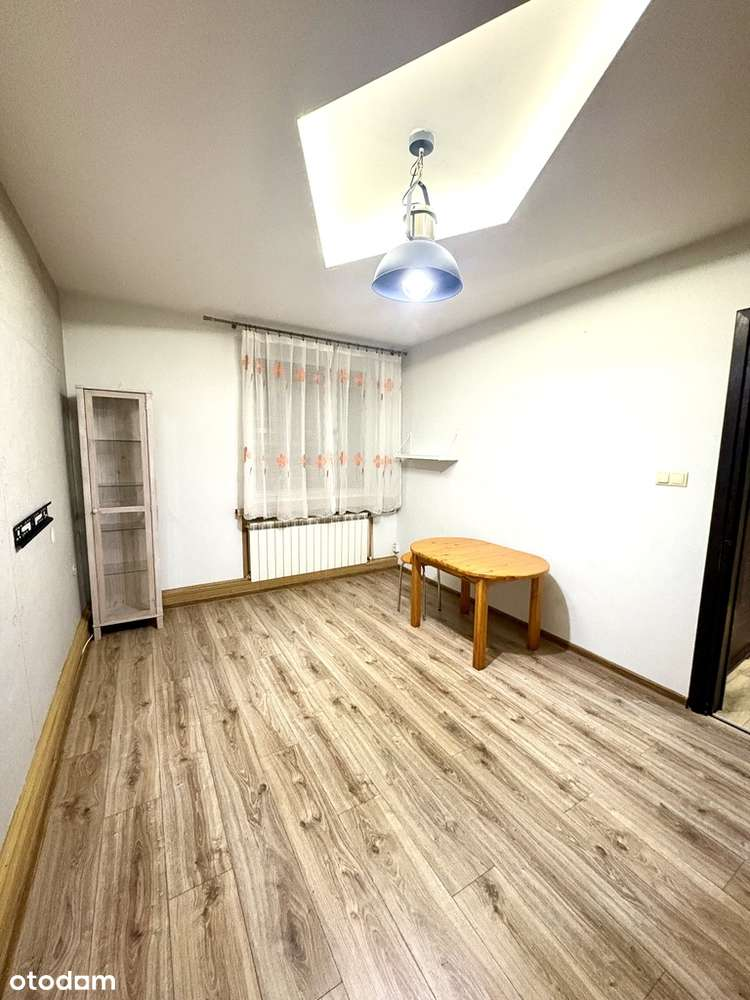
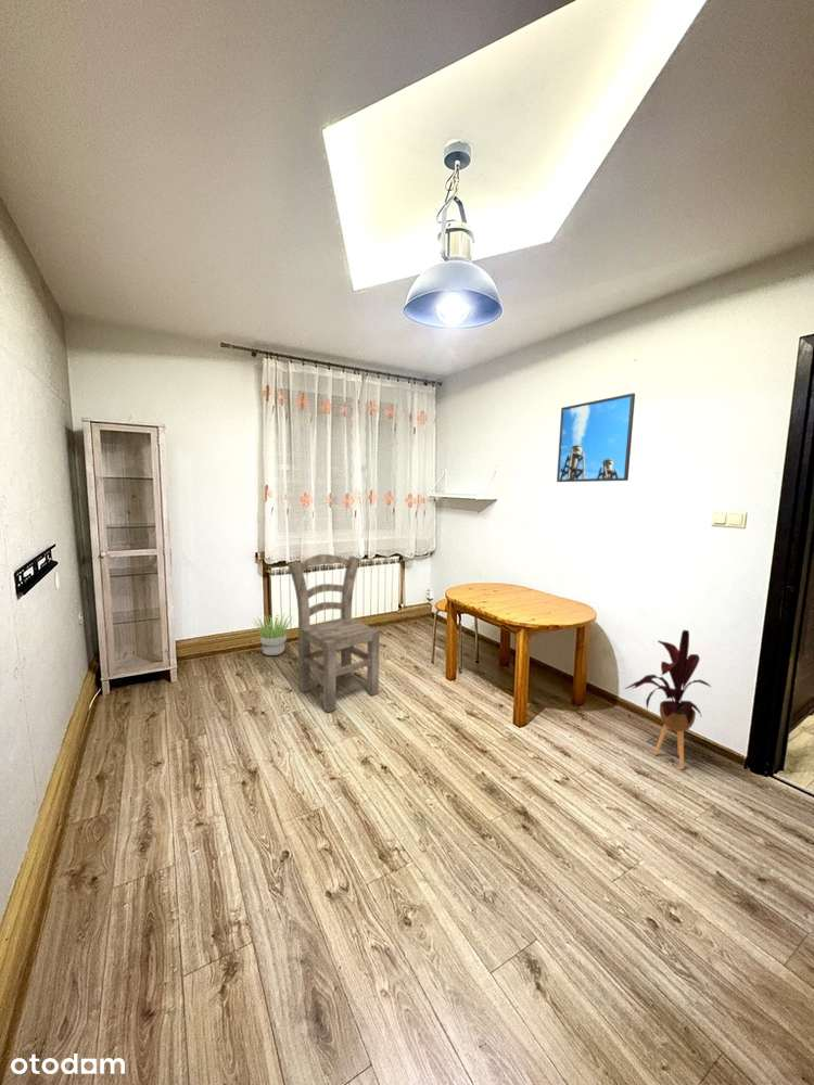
+ house plant [623,629,713,770]
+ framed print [556,392,636,483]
+ chair [287,553,381,714]
+ potted plant [252,612,294,656]
